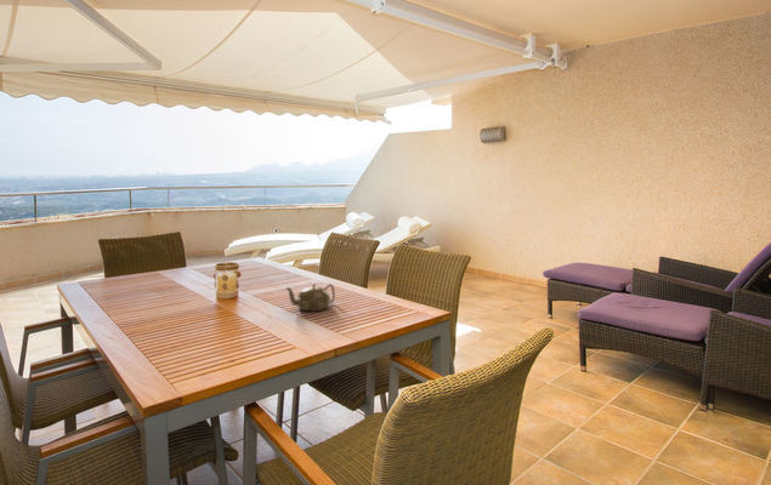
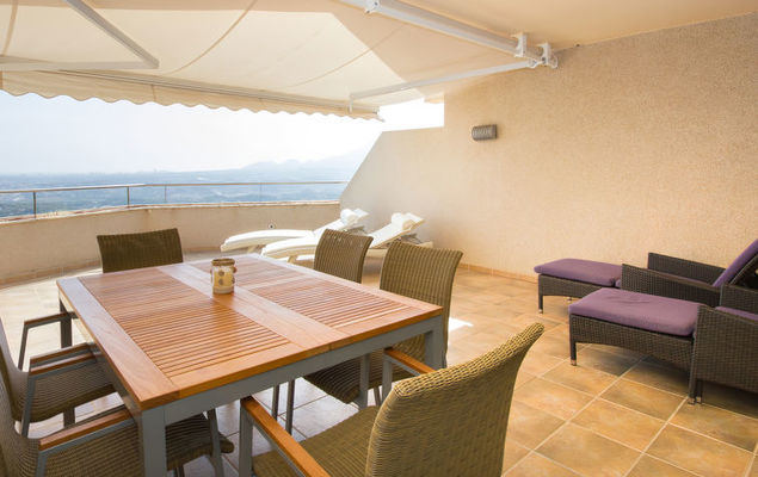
- teapot [284,283,336,313]
